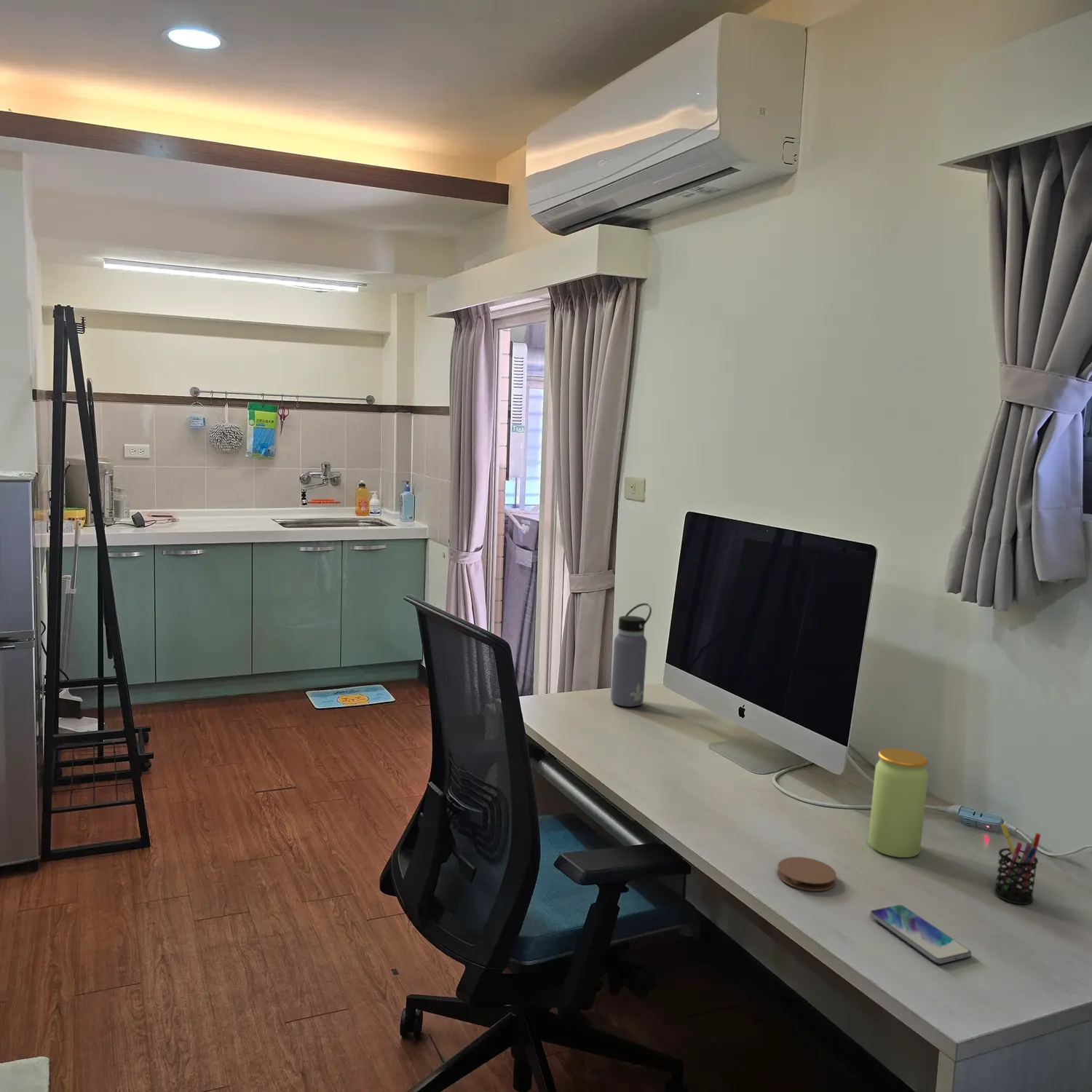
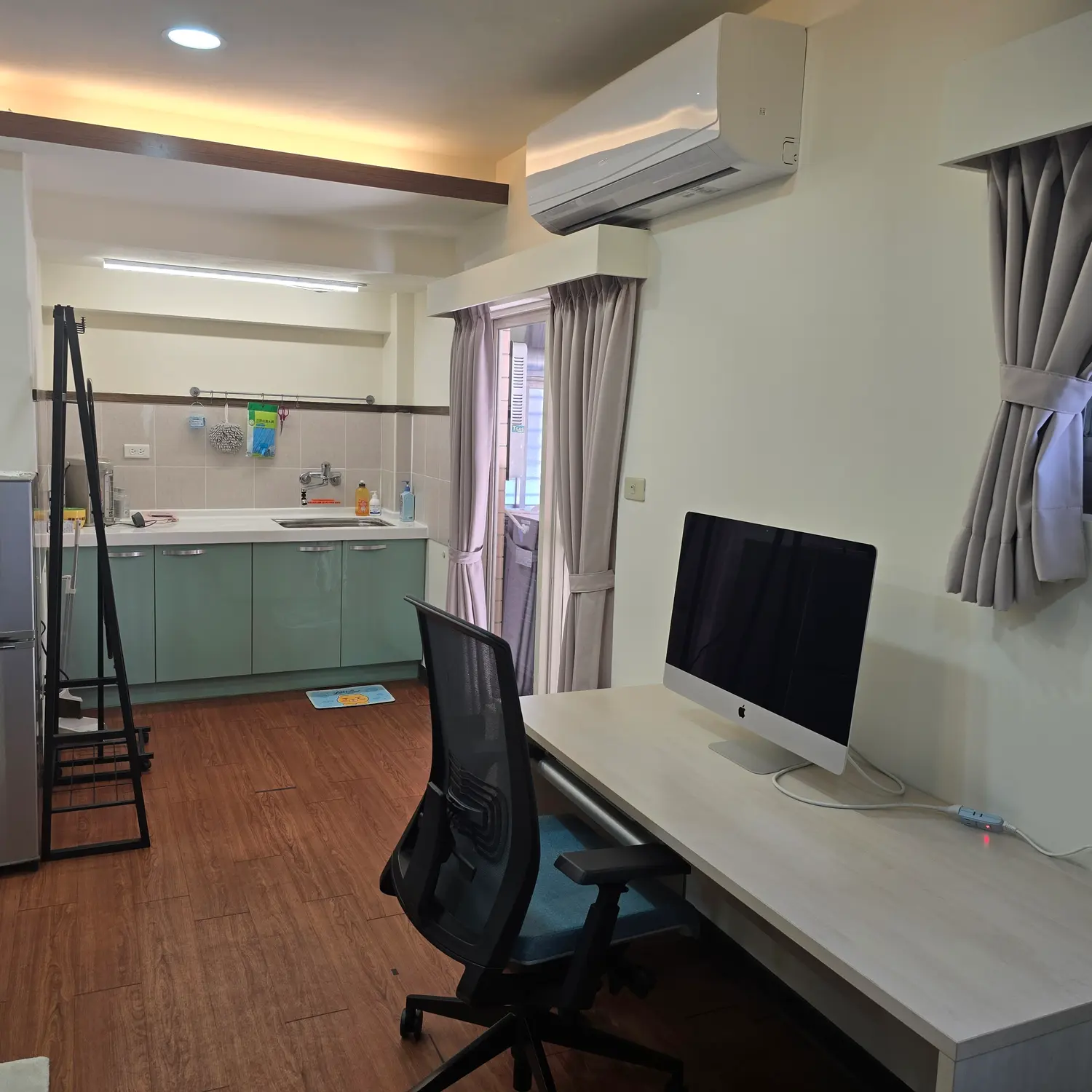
- jar [868,748,929,858]
- pen holder [994,823,1042,905]
- smartphone [869,904,972,965]
- water bottle [610,602,652,708]
- coaster [777,856,837,892]
